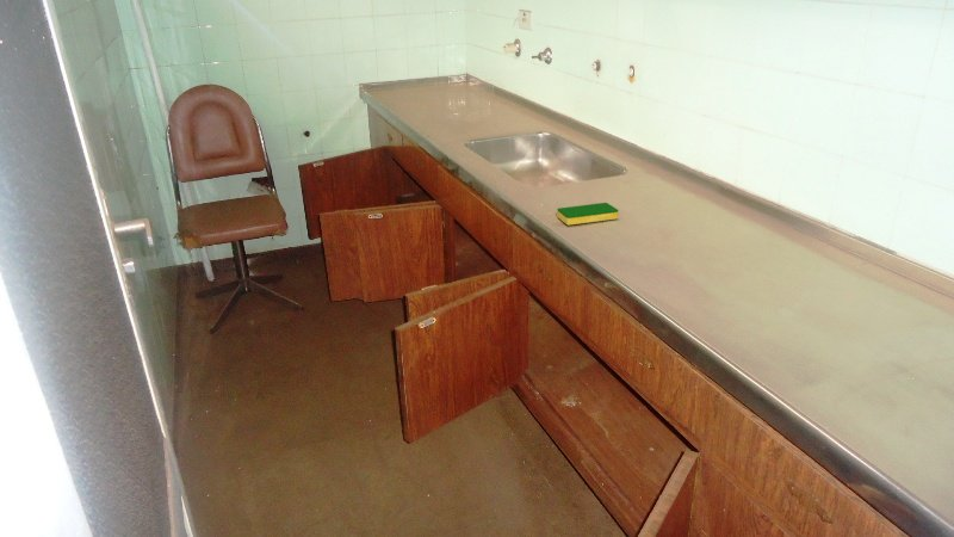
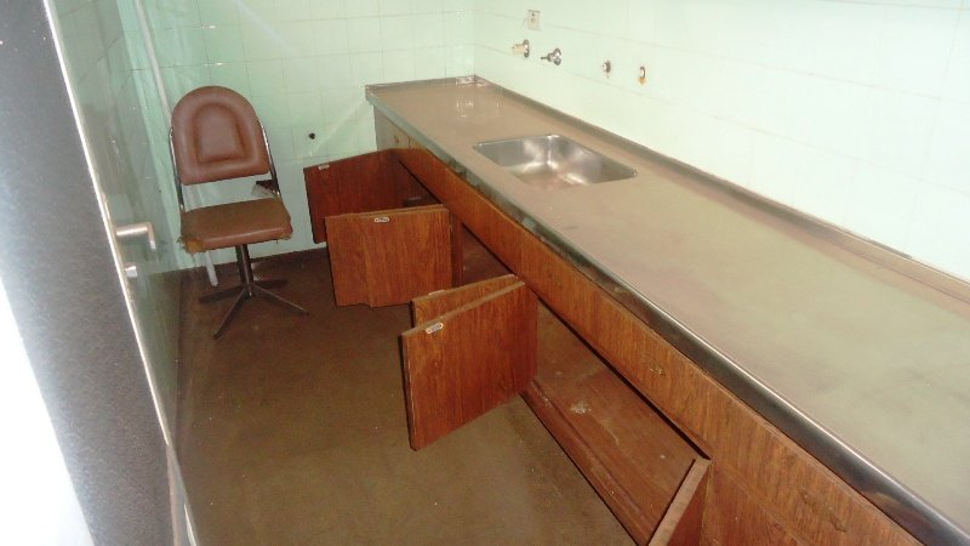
- dish sponge [556,202,620,227]
